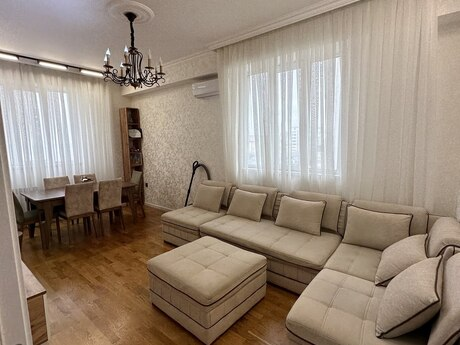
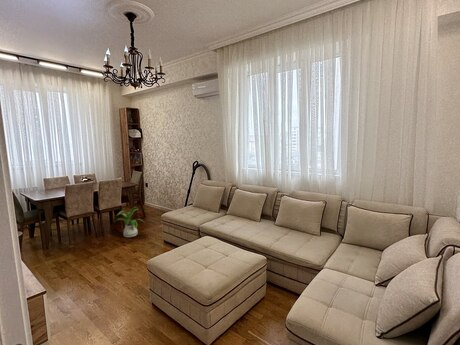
+ house plant [115,206,147,238]
